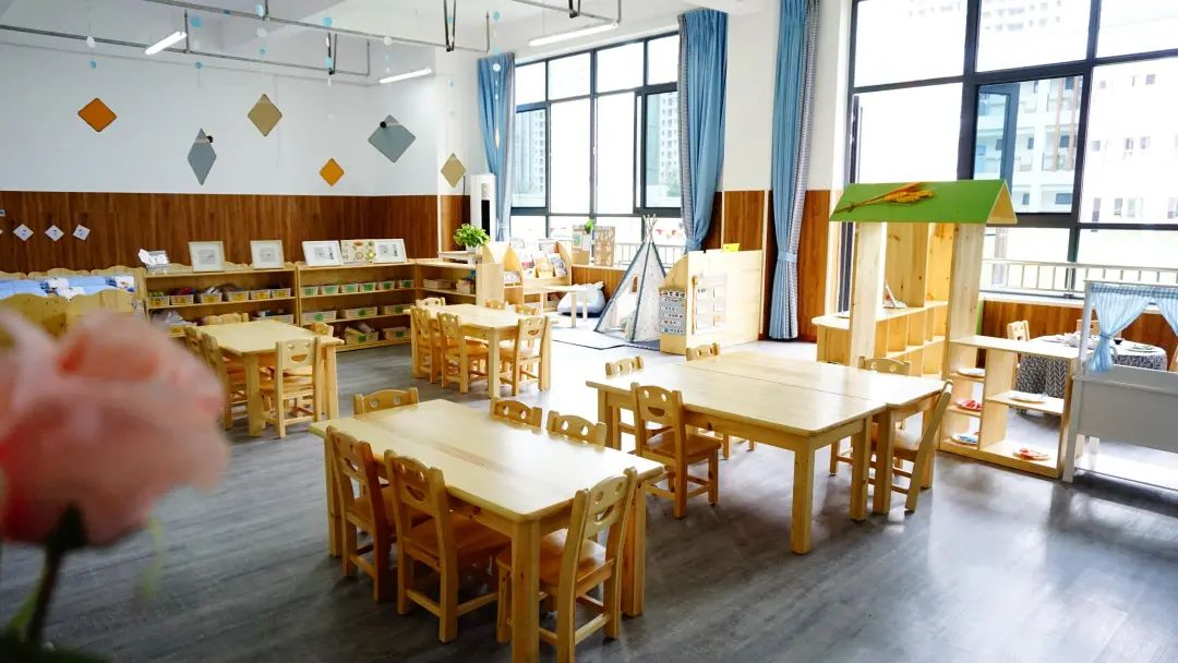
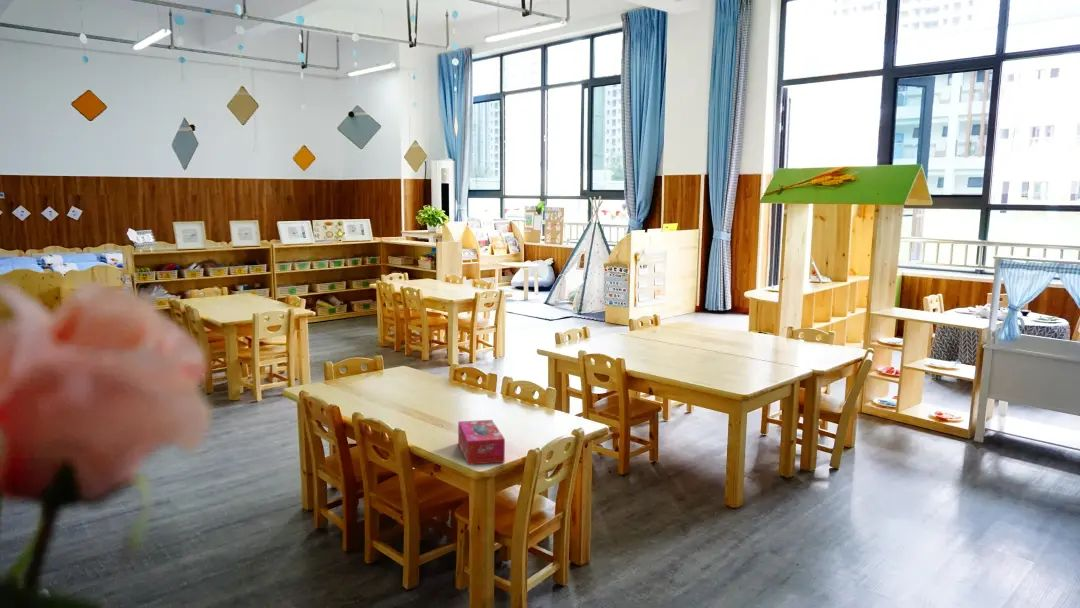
+ tissue box [457,419,506,466]
